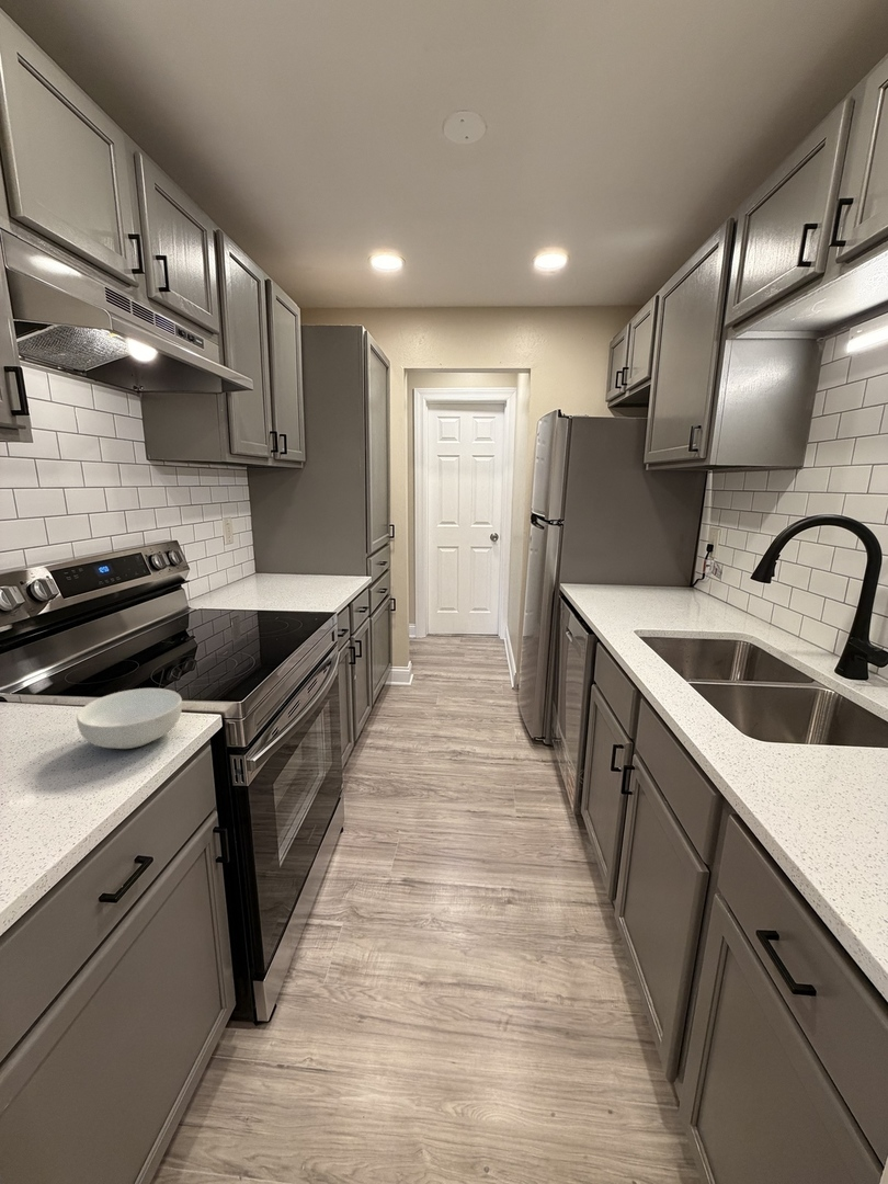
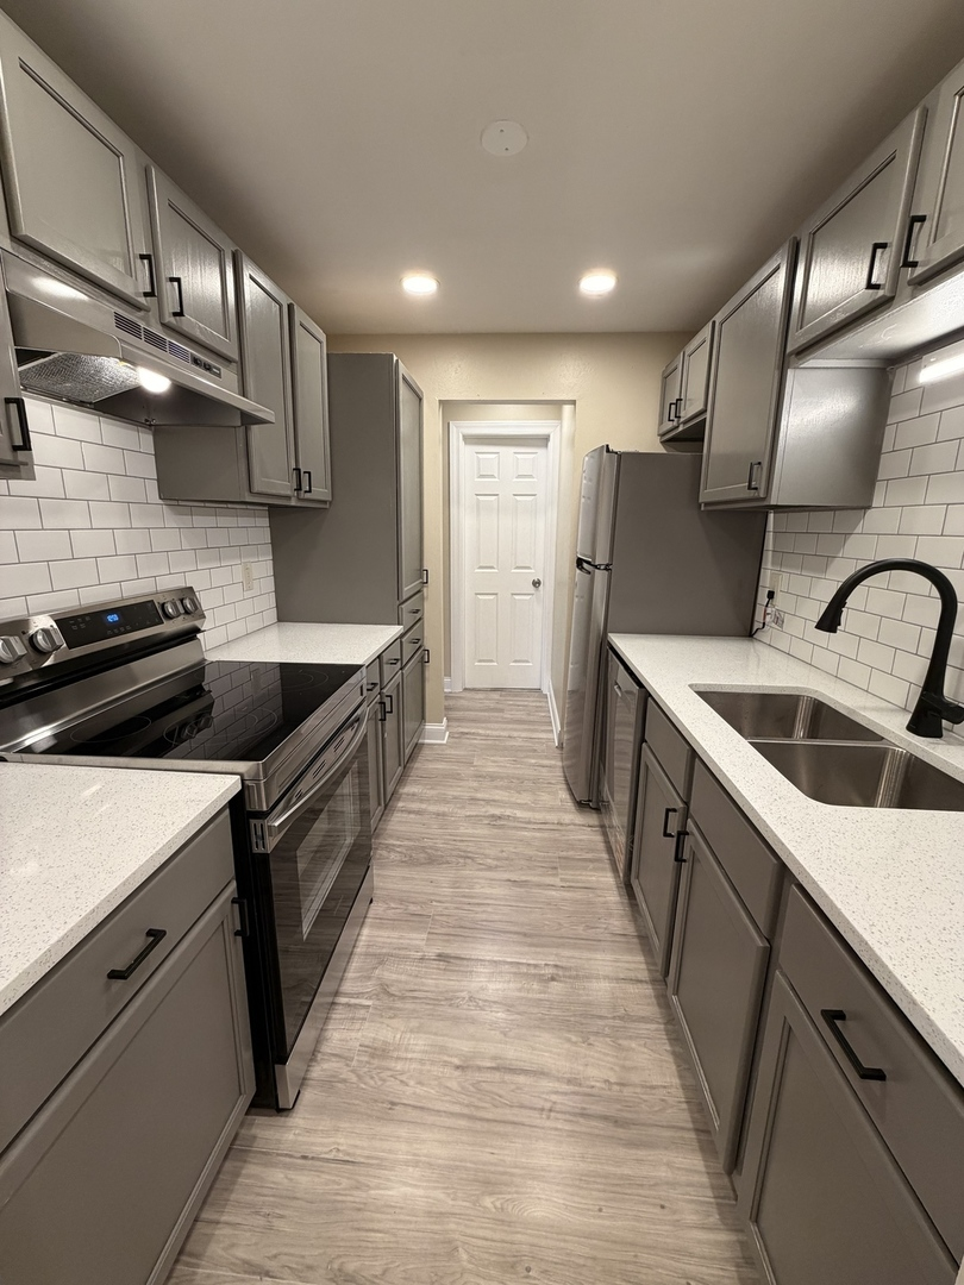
- cereal bowl [76,687,183,750]
